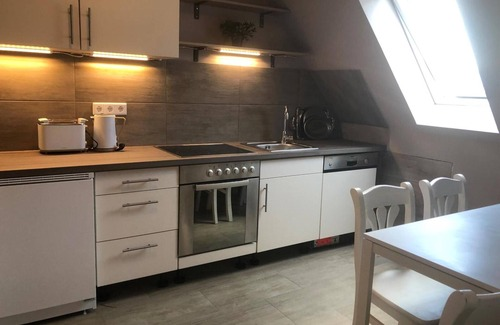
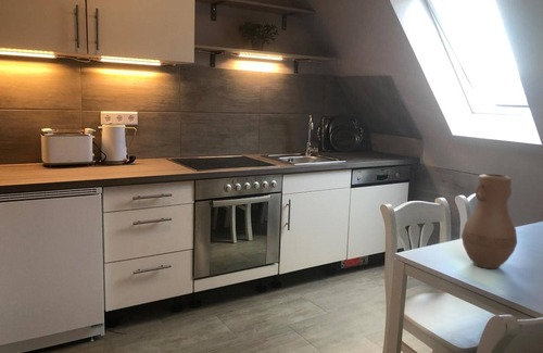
+ vase [460,173,518,269]
